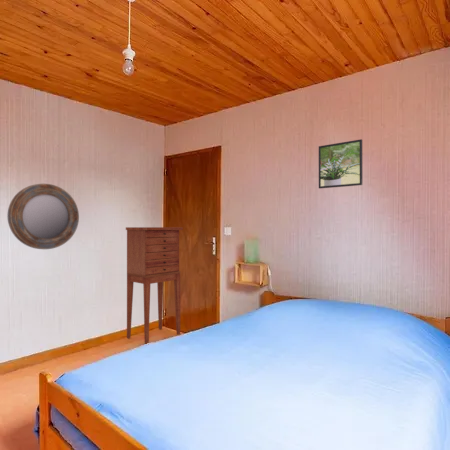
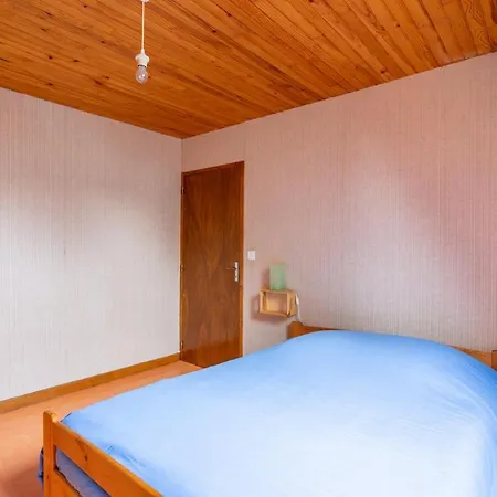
- cabinet [125,226,184,345]
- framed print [318,138,363,189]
- home mirror [6,183,80,250]
